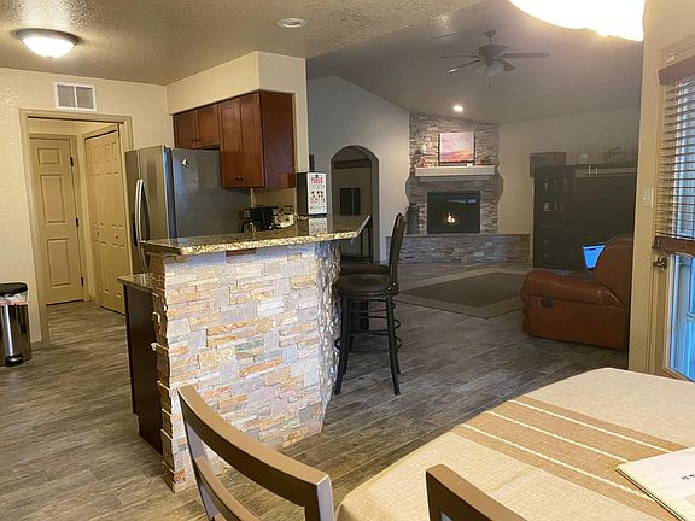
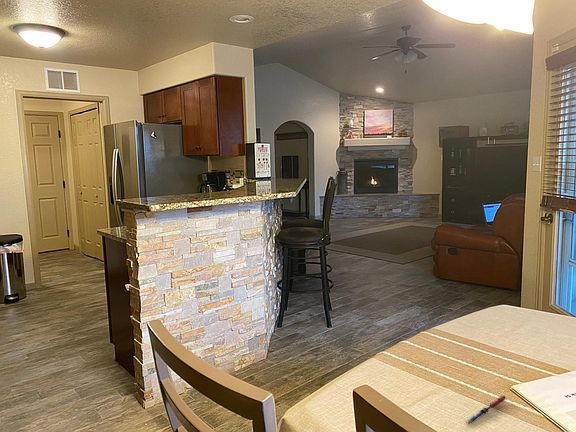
+ pen [464,394,508,426]
